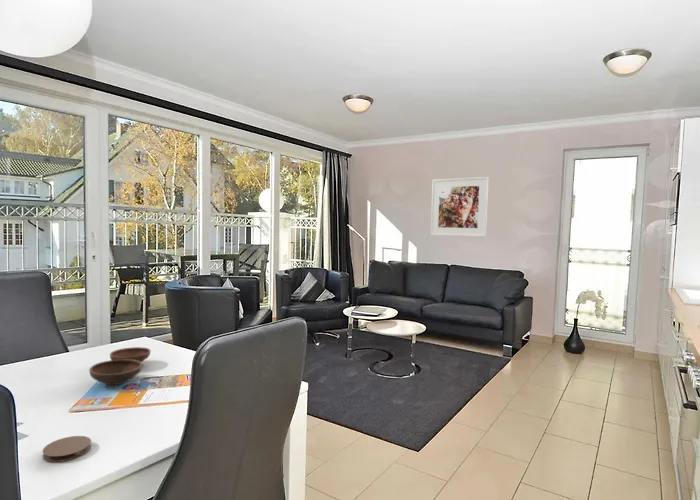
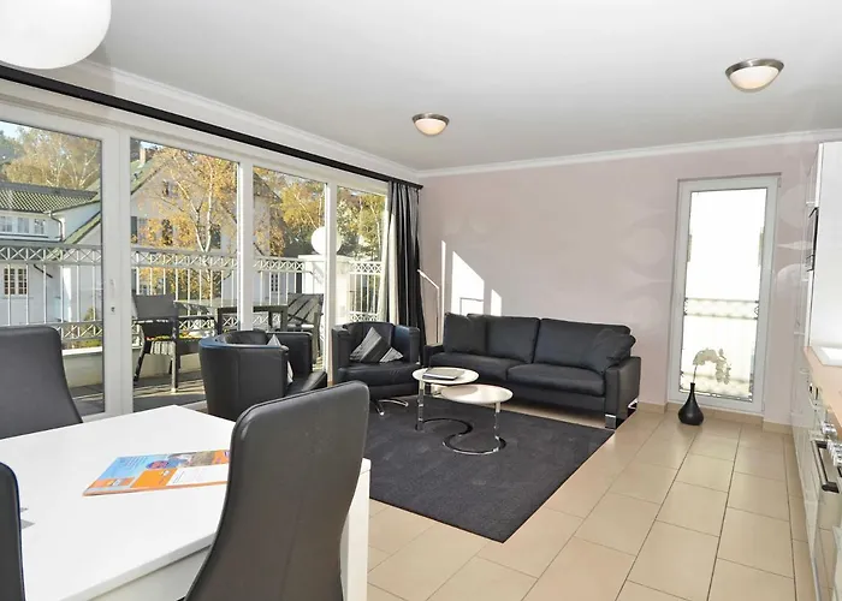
- coaster [42,435,92,463]
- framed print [429,176,490,238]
- bowl [88,346,151,386]
